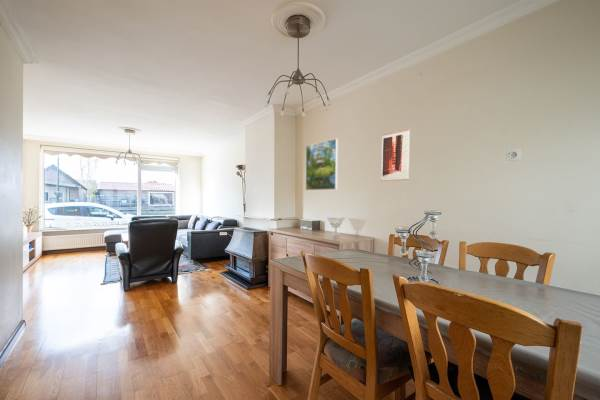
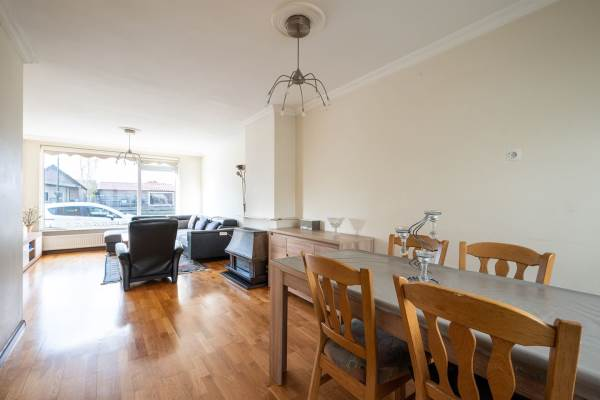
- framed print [305,138,339,191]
- wall art [380,128,411,182]
